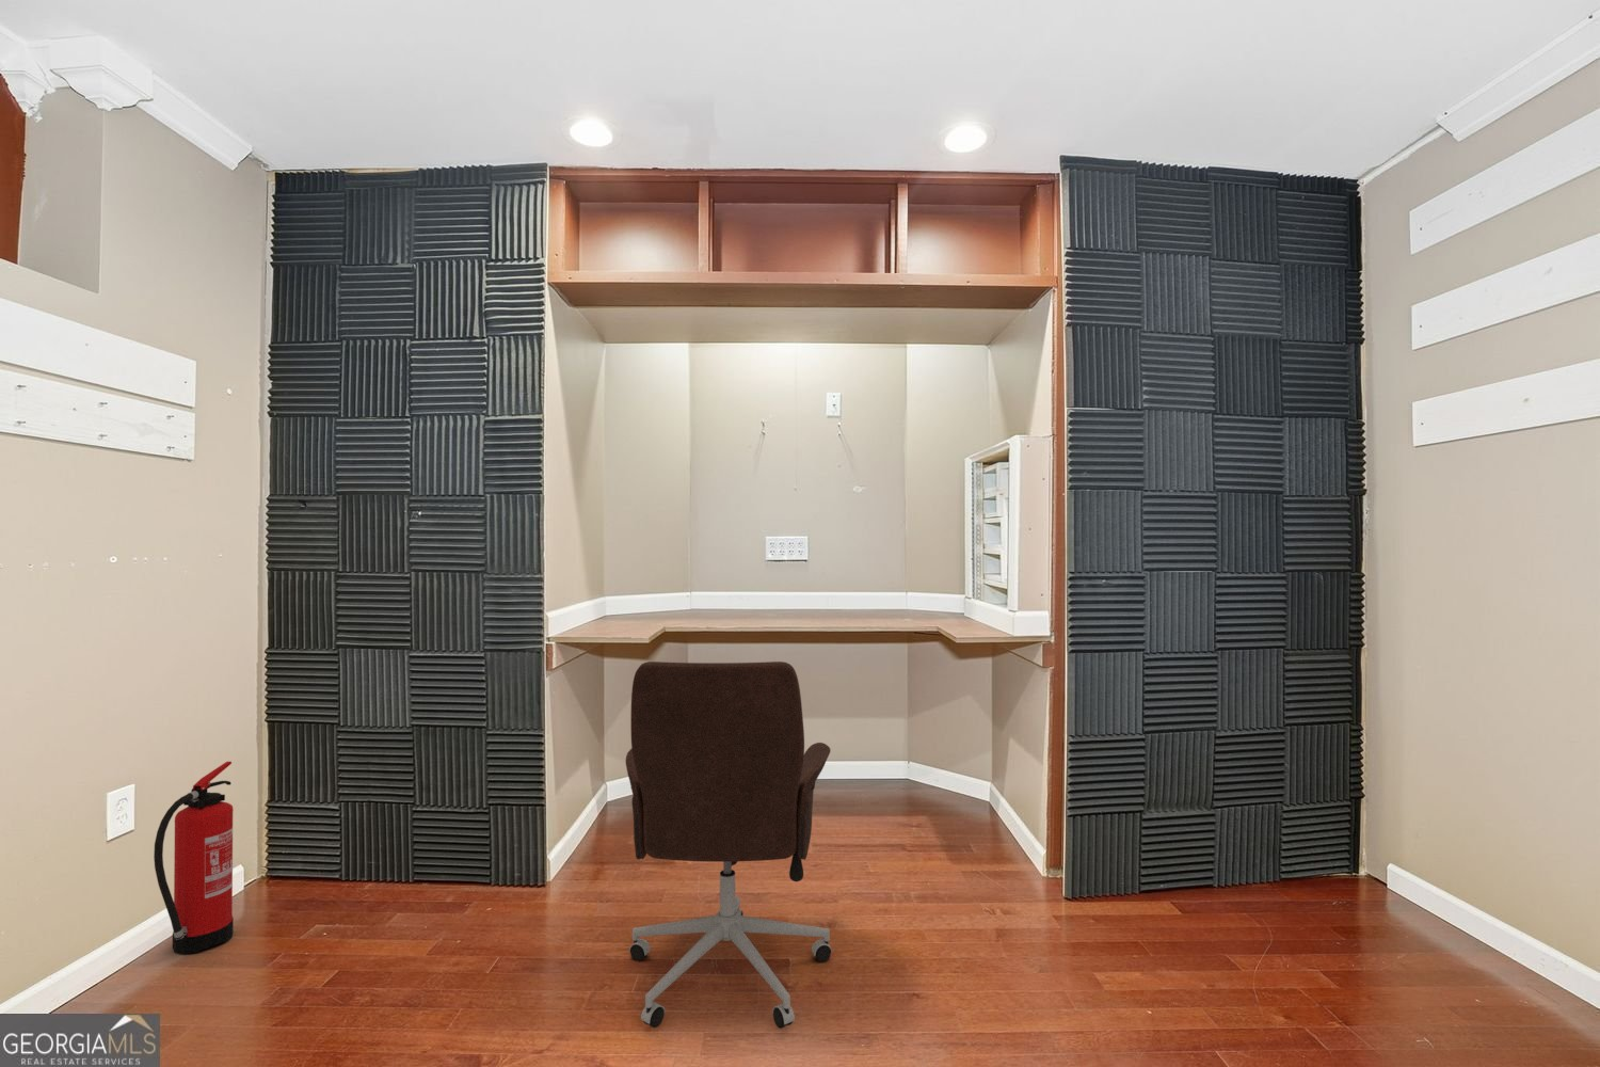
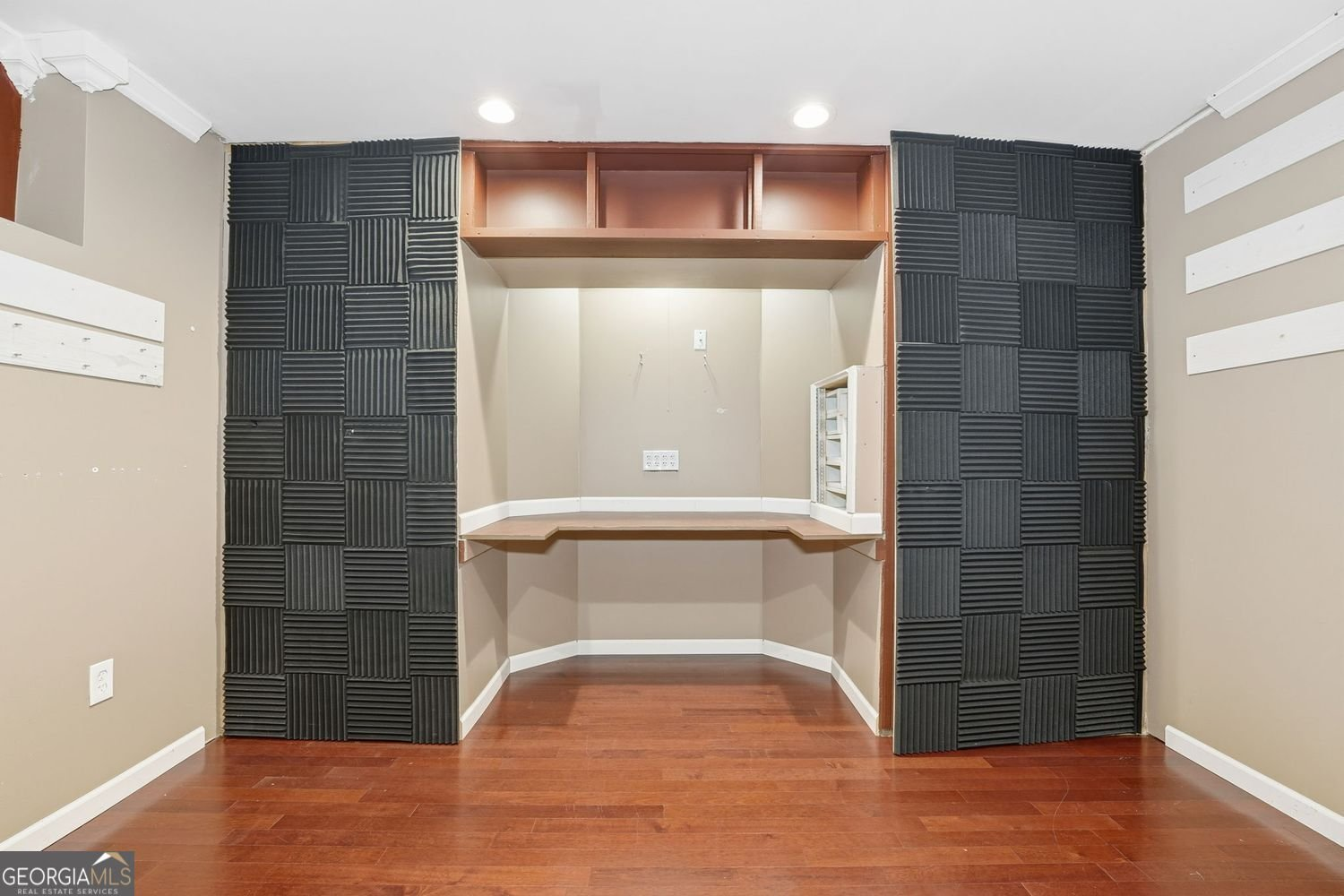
- fire extinguisher [152,761,235,955]
- office chair [625,661,833,1030]
